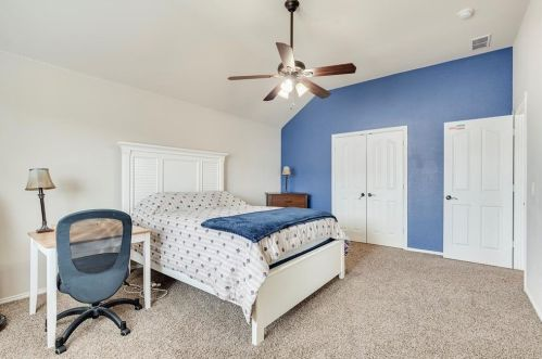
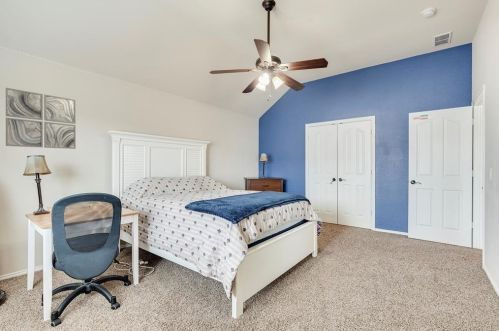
+ wall art [5,87,77,150]
